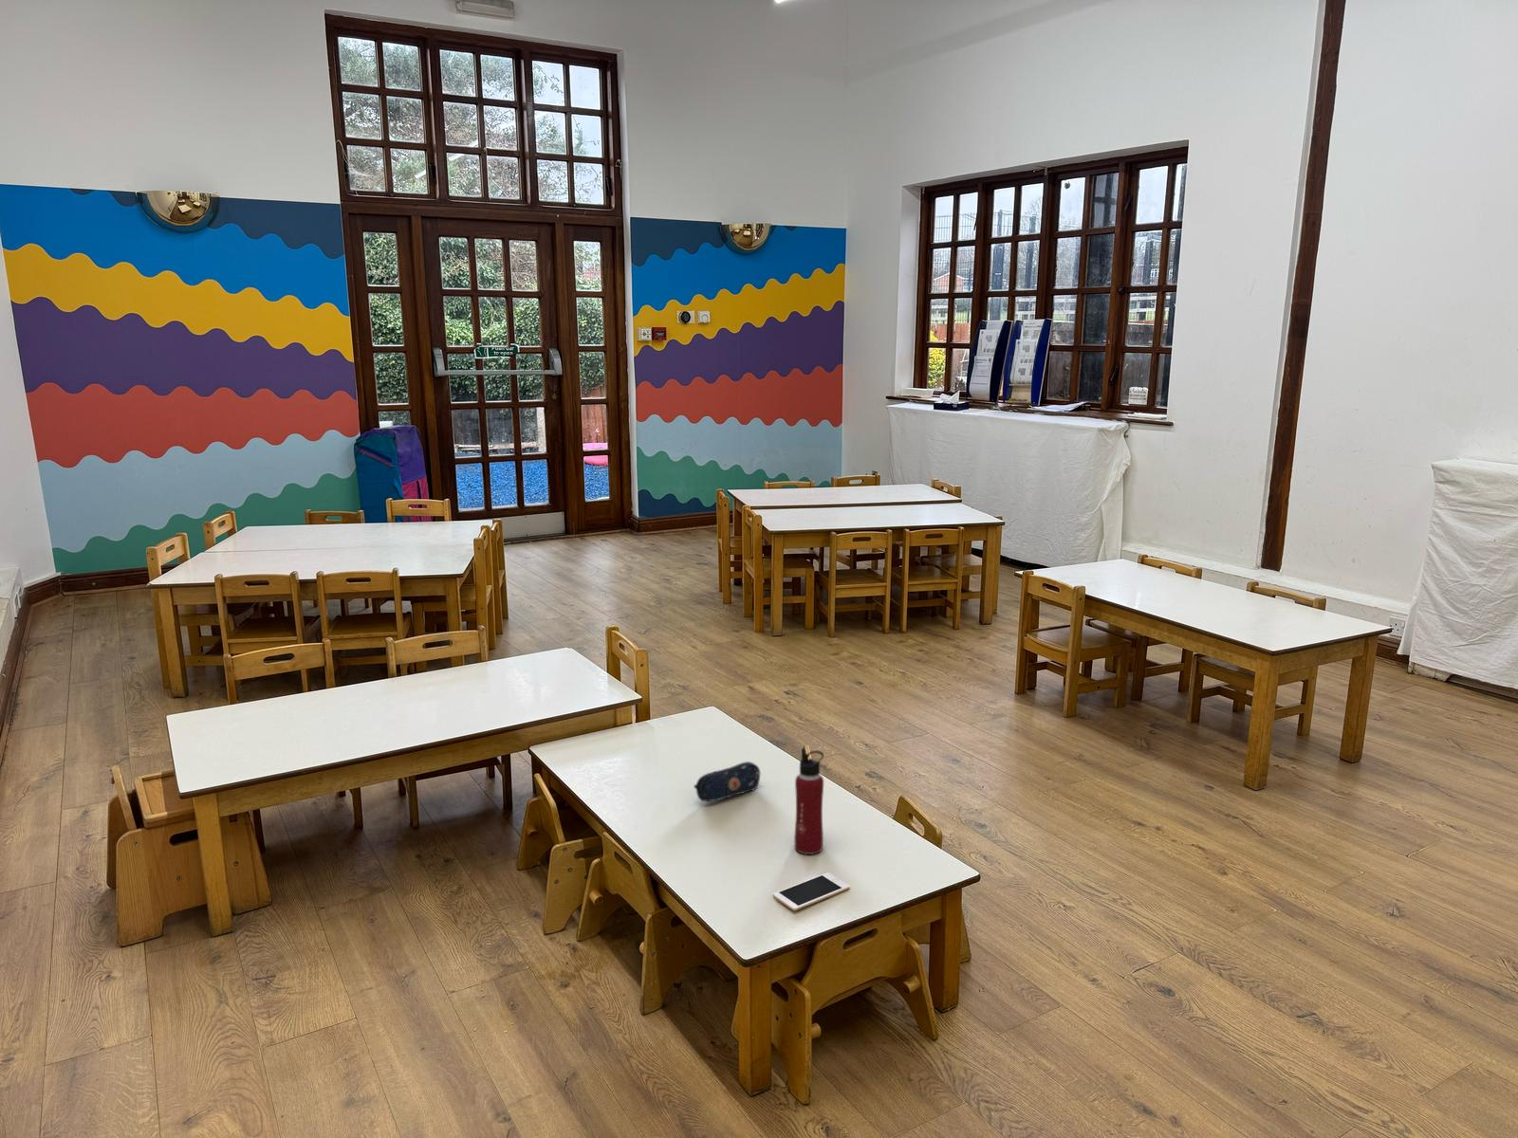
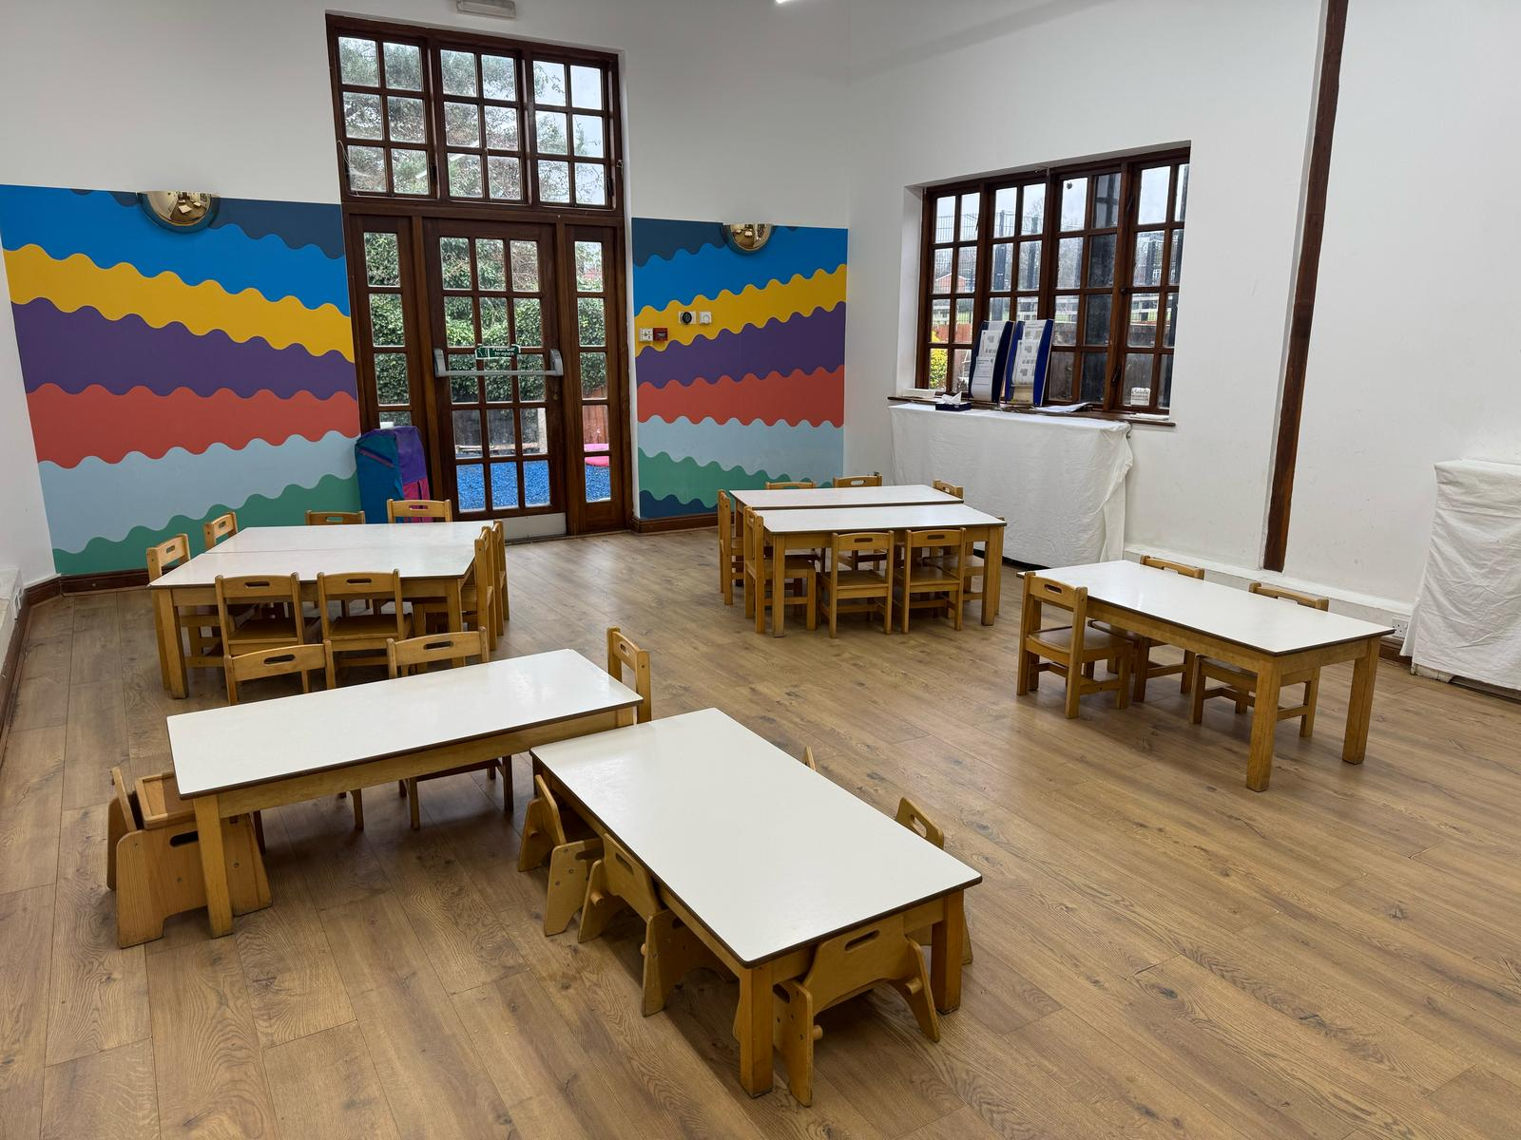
- pencil case [692,760,761,802]
- cell phone [772,871,851,911]
- water bottle [794,747,825,856]
